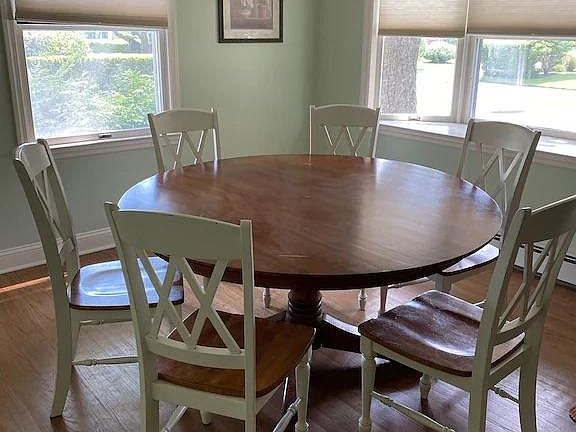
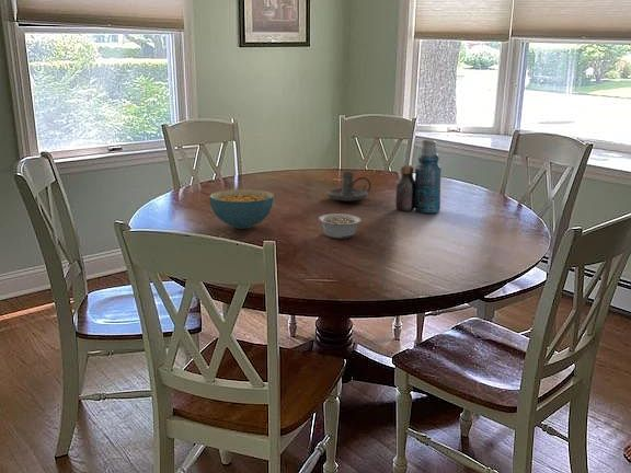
+ legume [318,212,362,240]
+ bottle [394,138,443,214]
+ candle holder [326,171,372,201]
+ cereal bowl [208,188,275,230]
